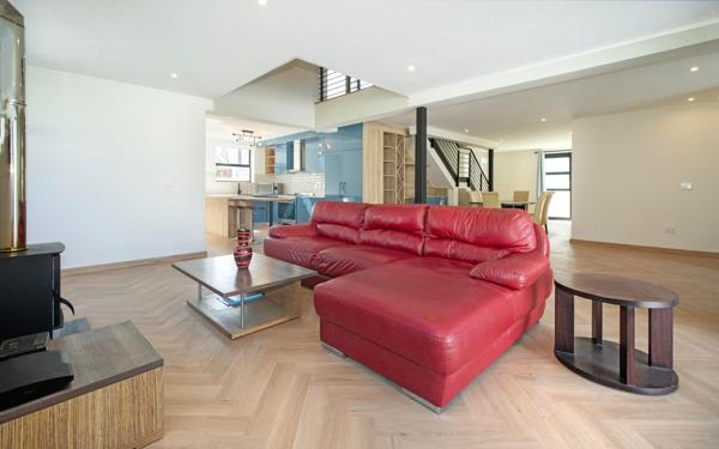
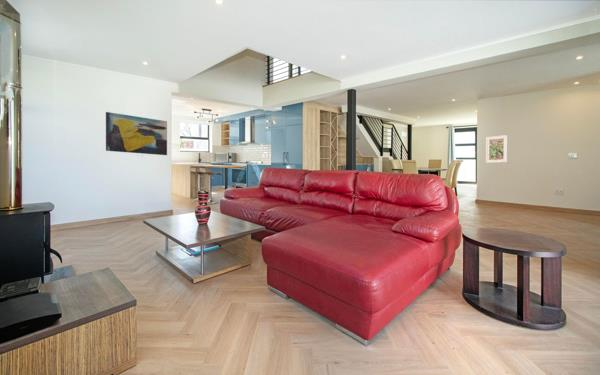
+ wall art [105,111,168,156]
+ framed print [485,134,509,164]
